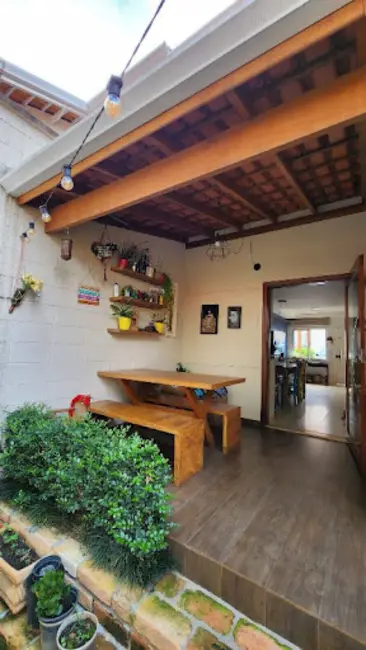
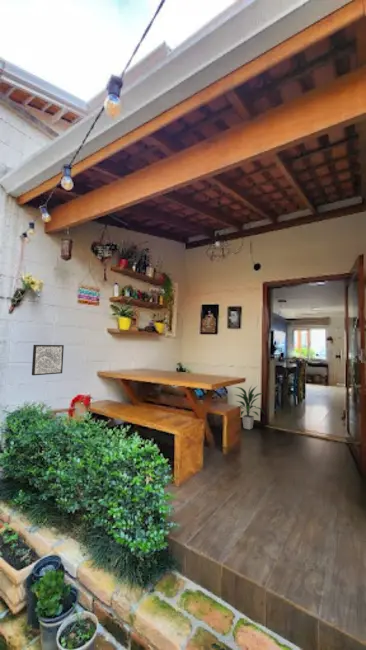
+ wall art [31,344,65,376]
+ indoor plant [235,383,265,430]
